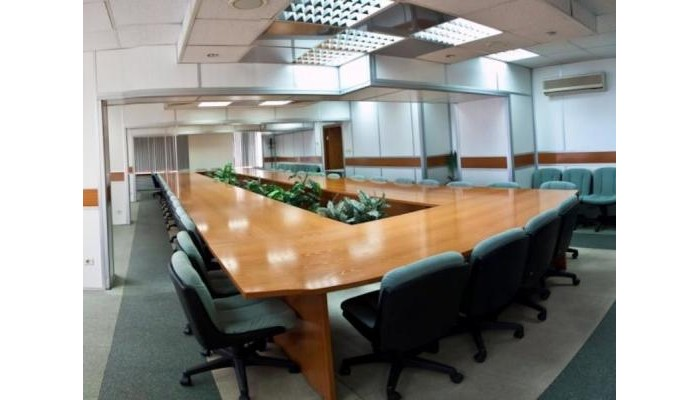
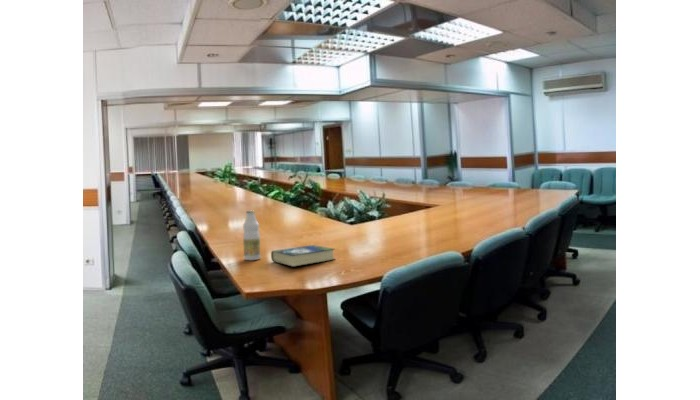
+ bottle [242,210,262,261]
+ book [270,244,336,268]
